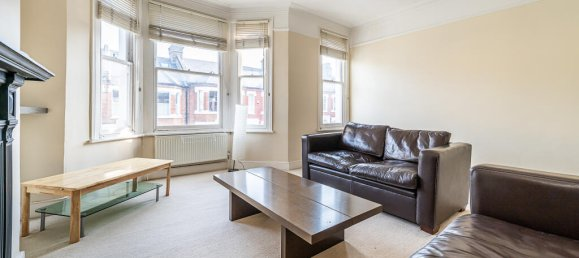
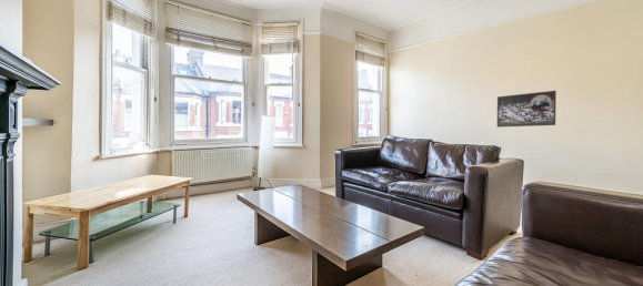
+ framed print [496,90,557,129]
